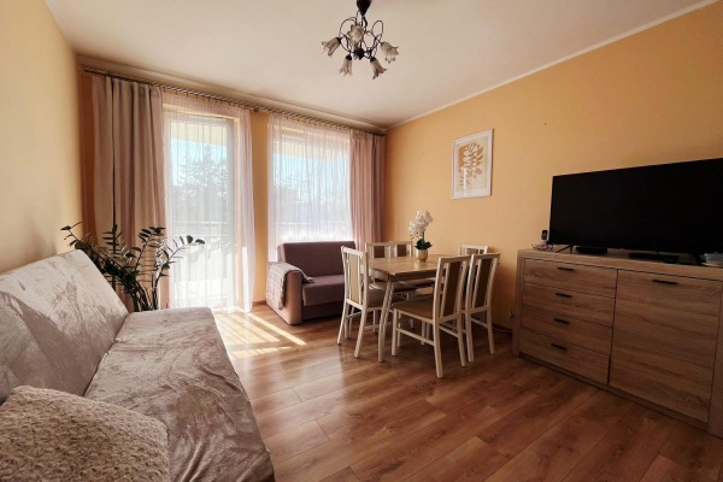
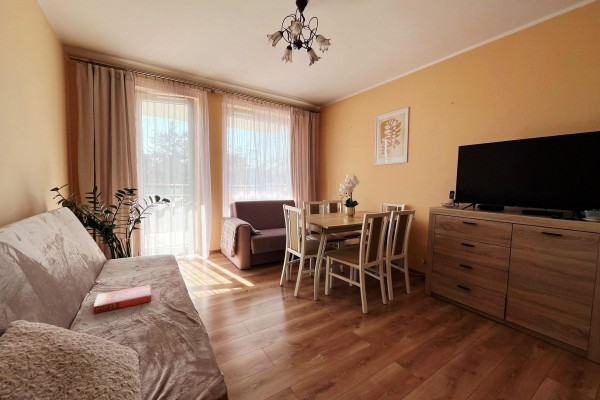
+ hardback book [92,284,152,315]
